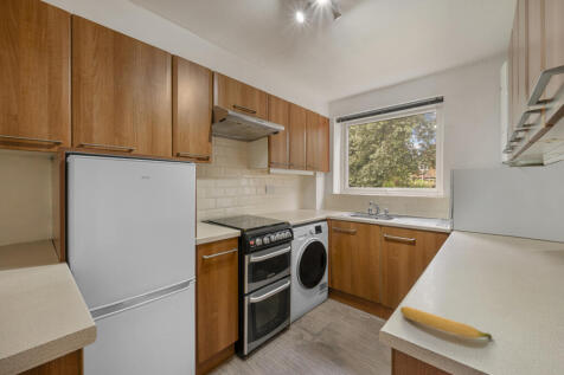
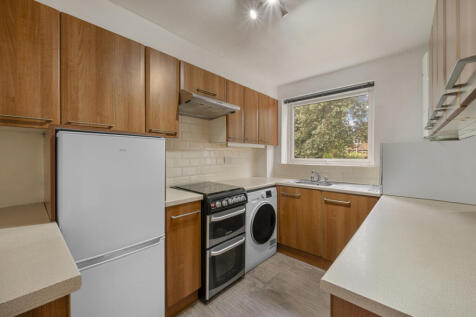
- banana [399,305,493,340]
